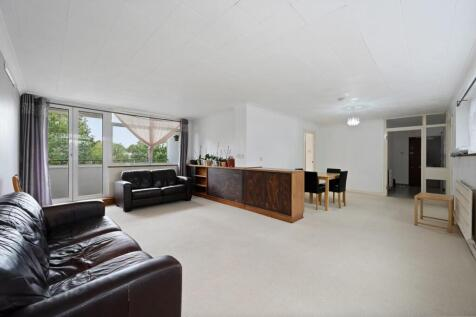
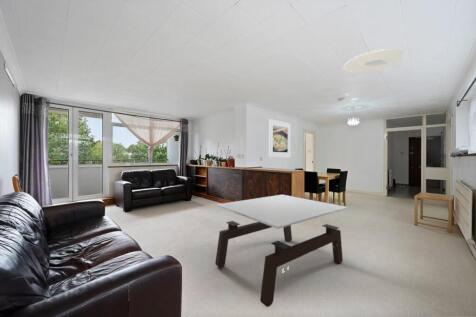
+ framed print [268,118,292,158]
+ ceiling light [343,48,404,74]
+ coffee table [214,194,348,308]
